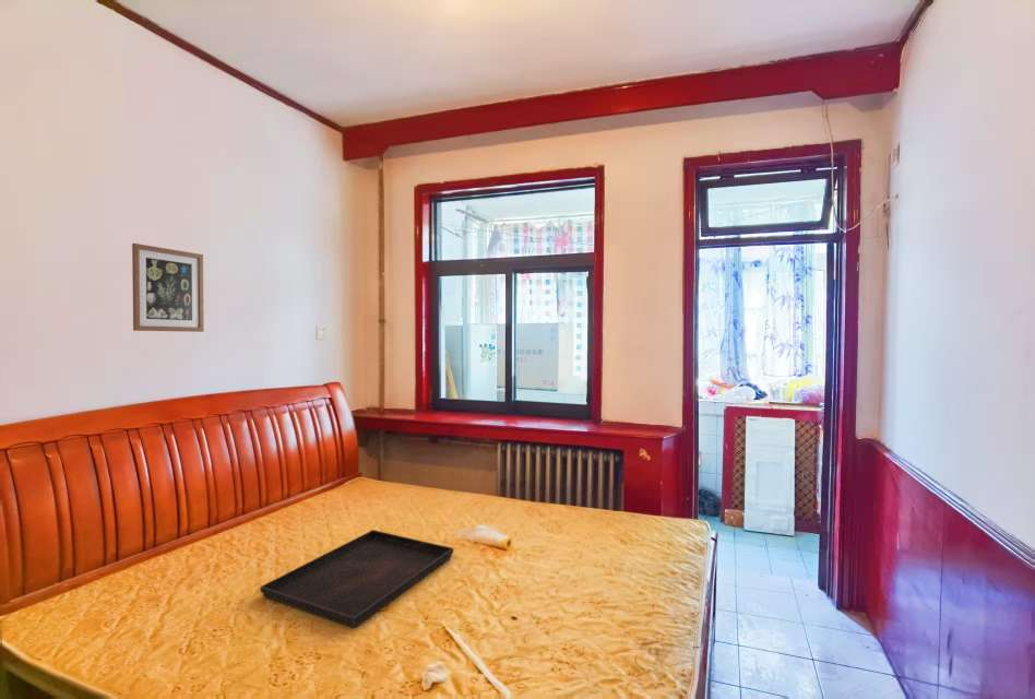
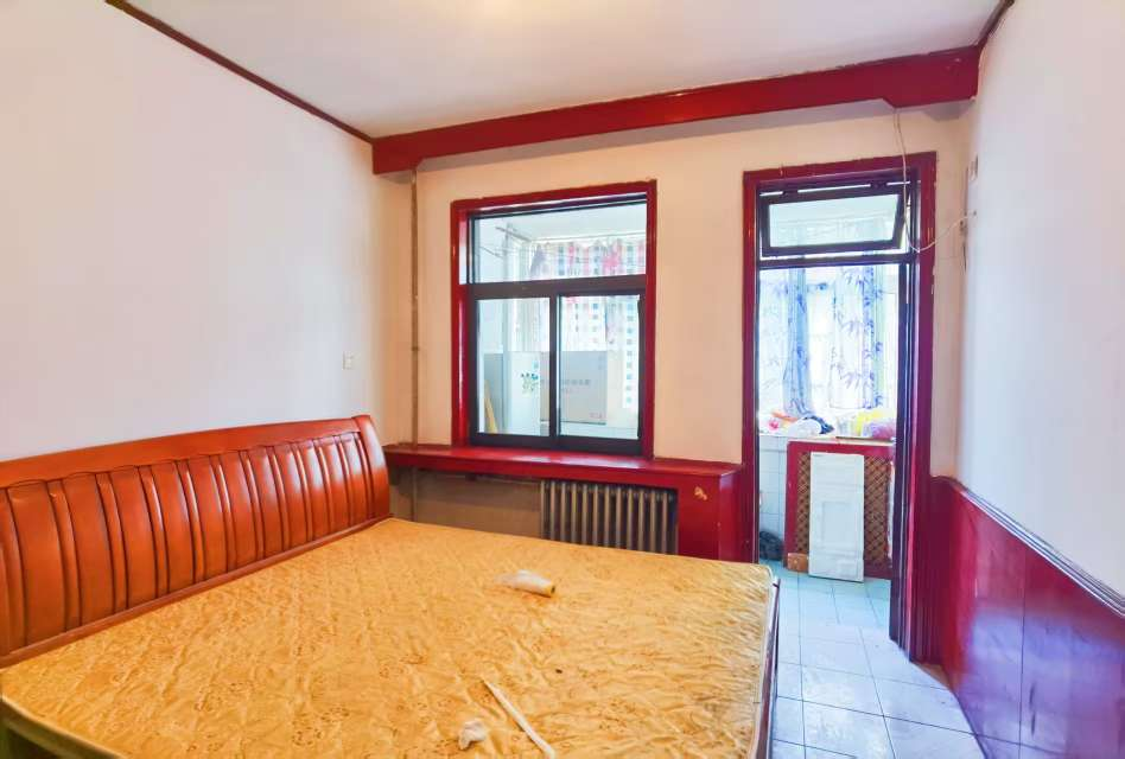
- wall art [131,242,205,333]
- serving tray [259,529,454,629]
